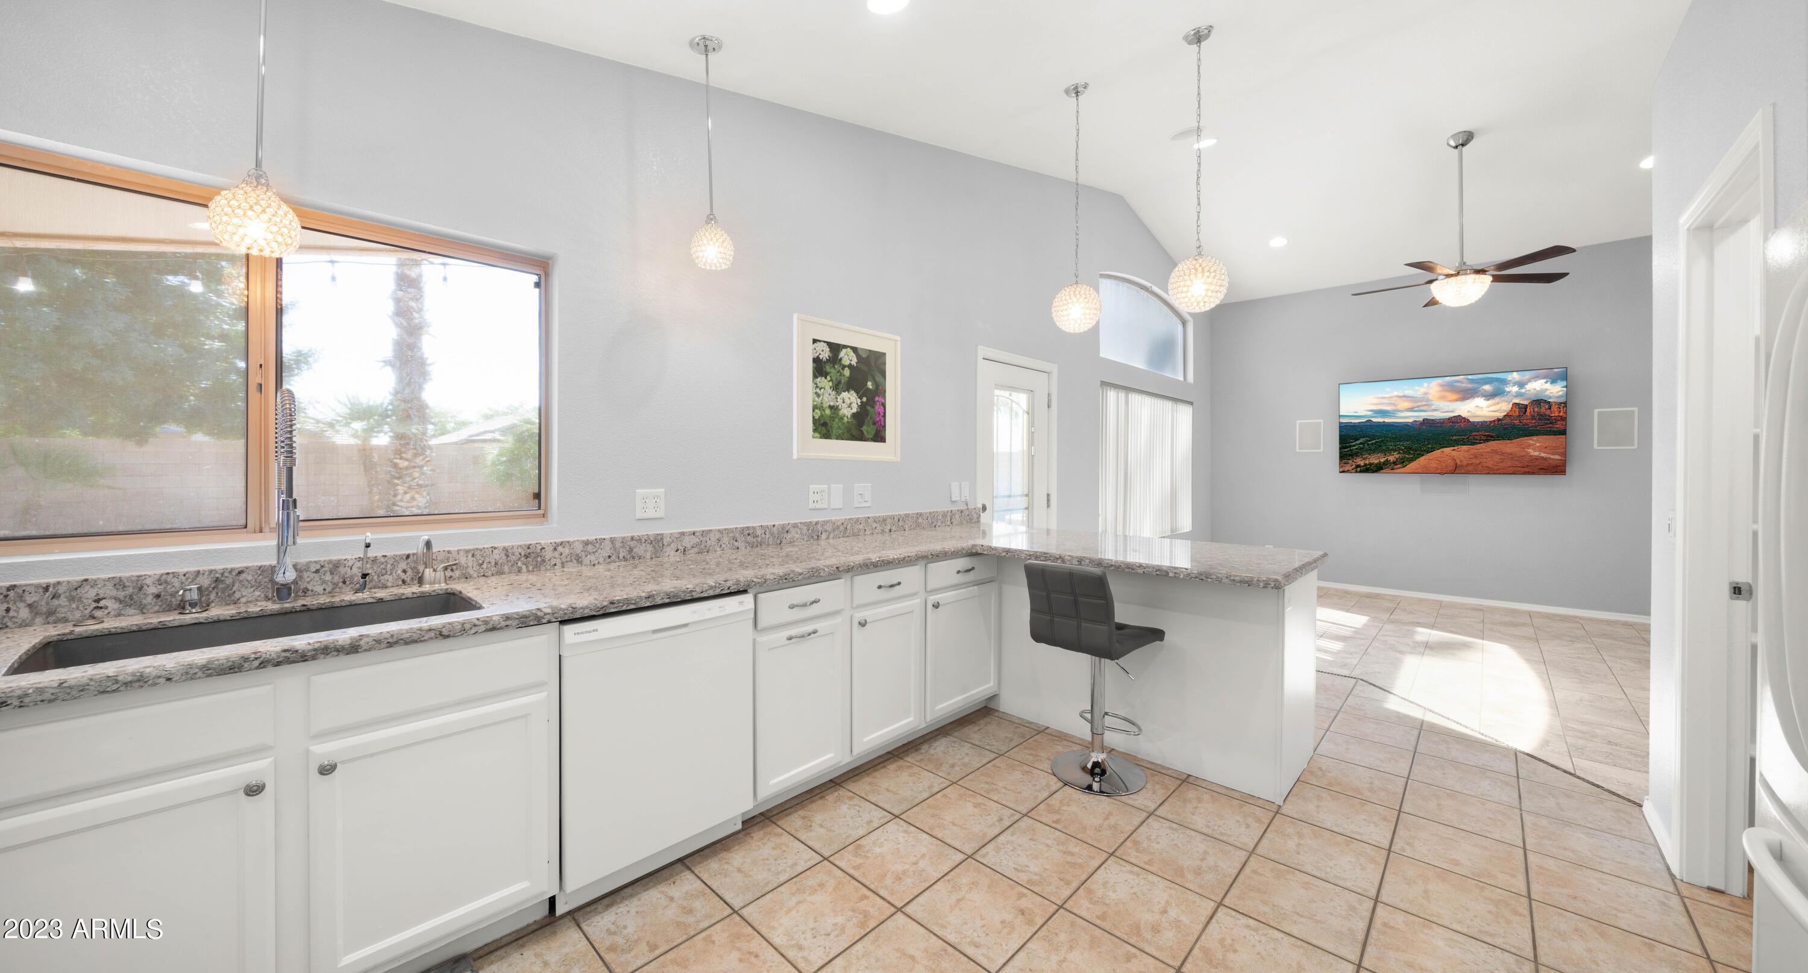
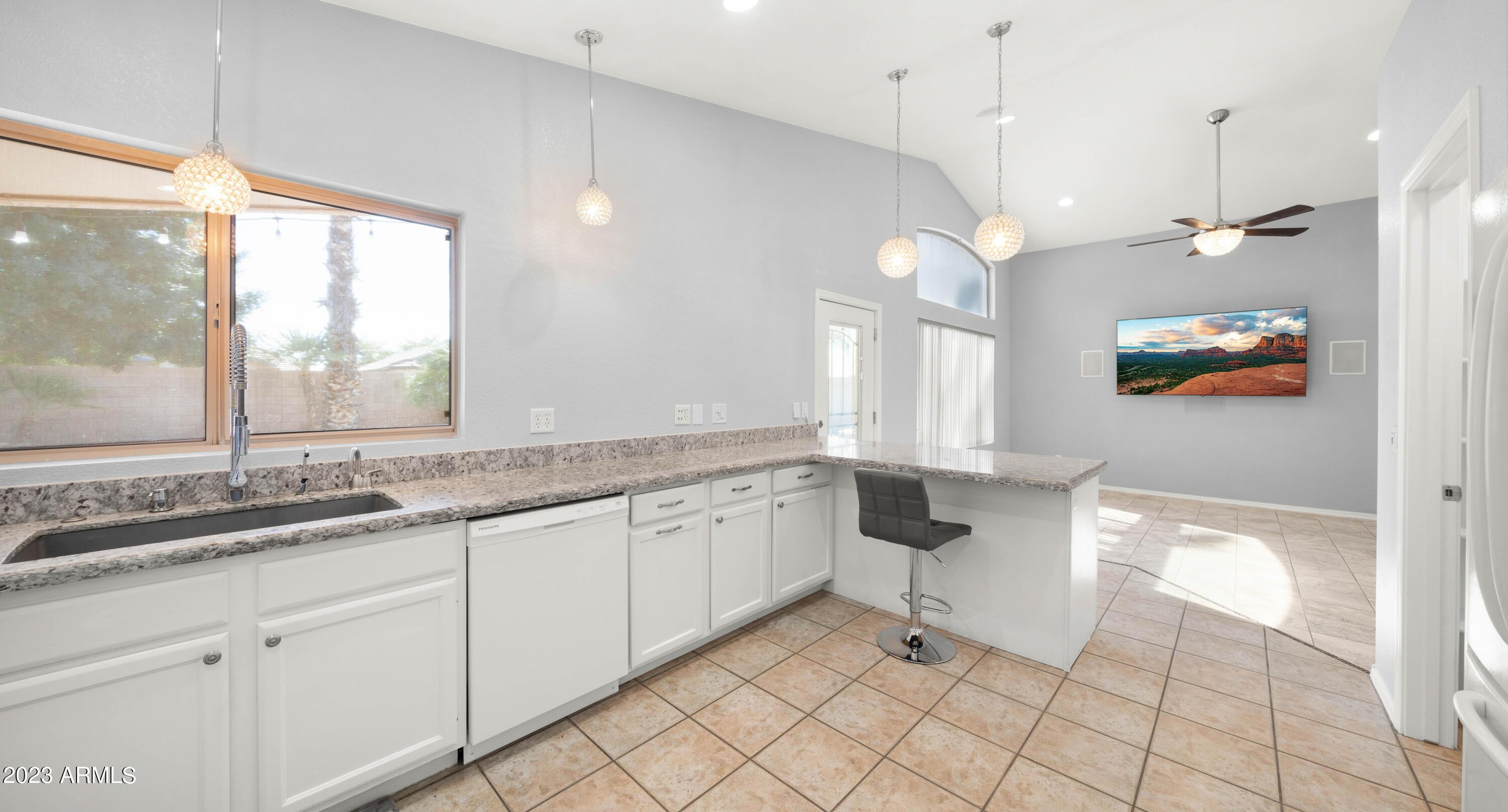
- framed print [792,313,900,463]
